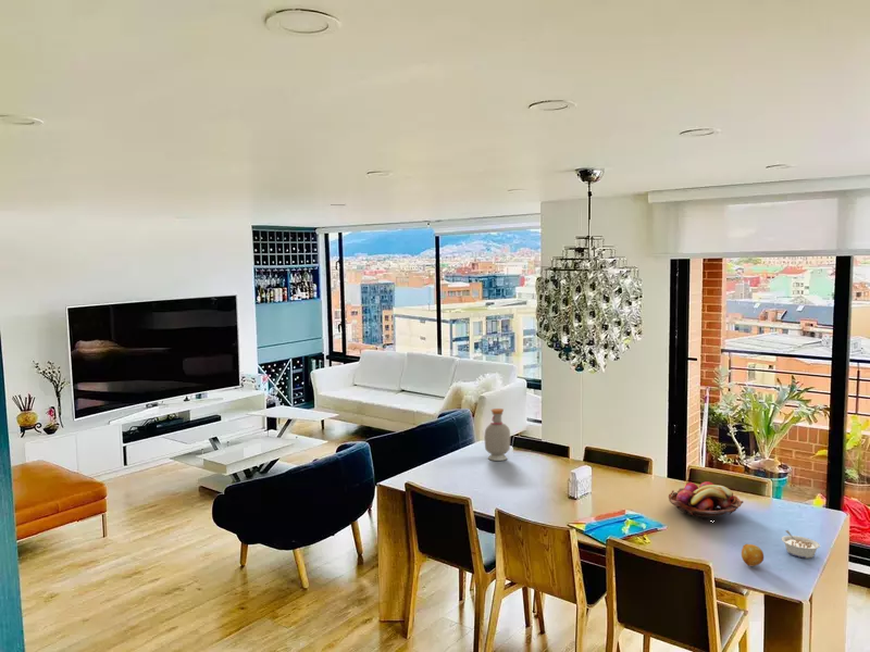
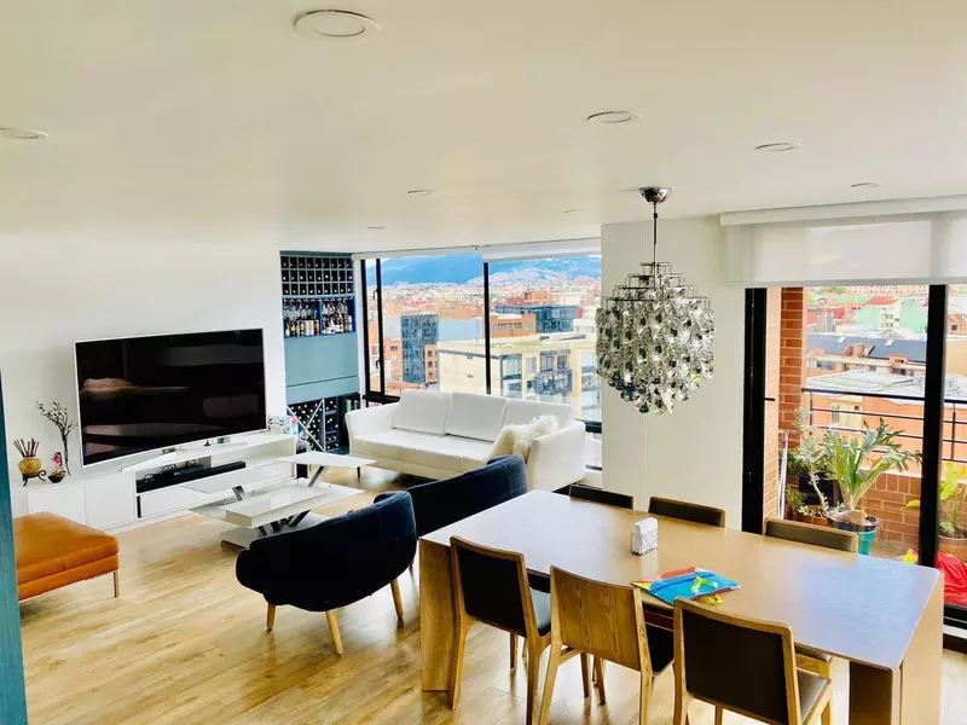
- bottle [483,408,511,462]
- fruit basket [668,480,745,523]
- legume [781,529,821,560]
- fruit [741,543,765,567]
